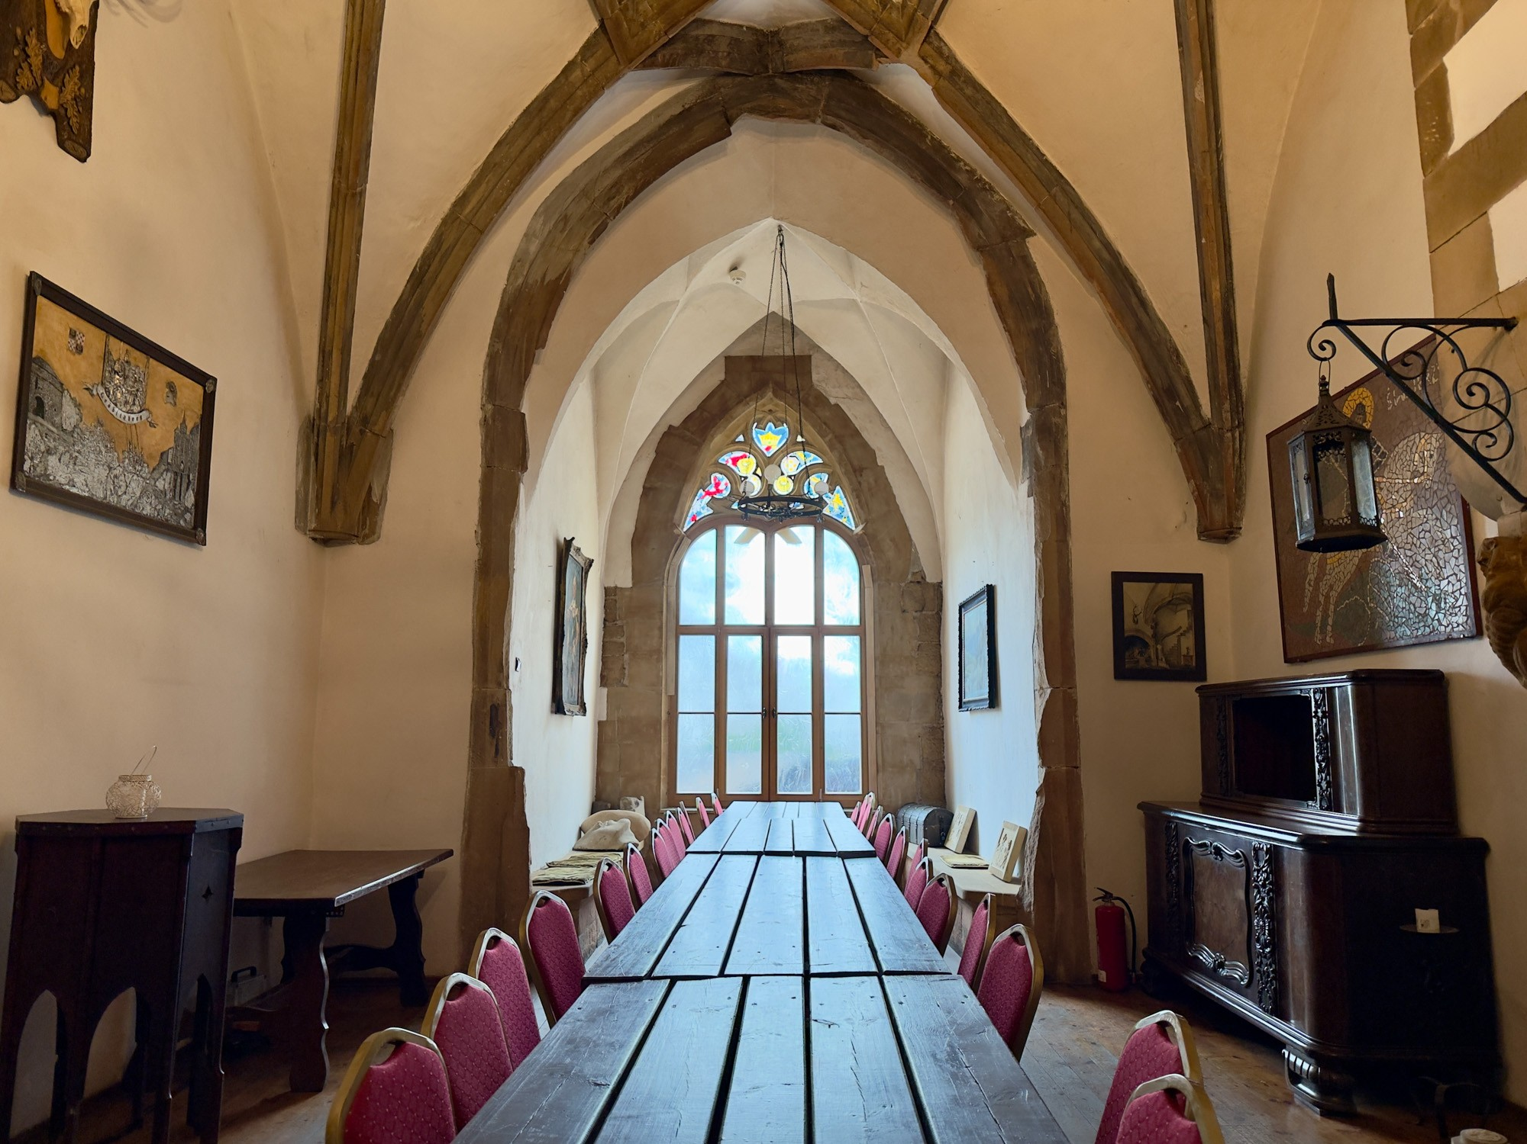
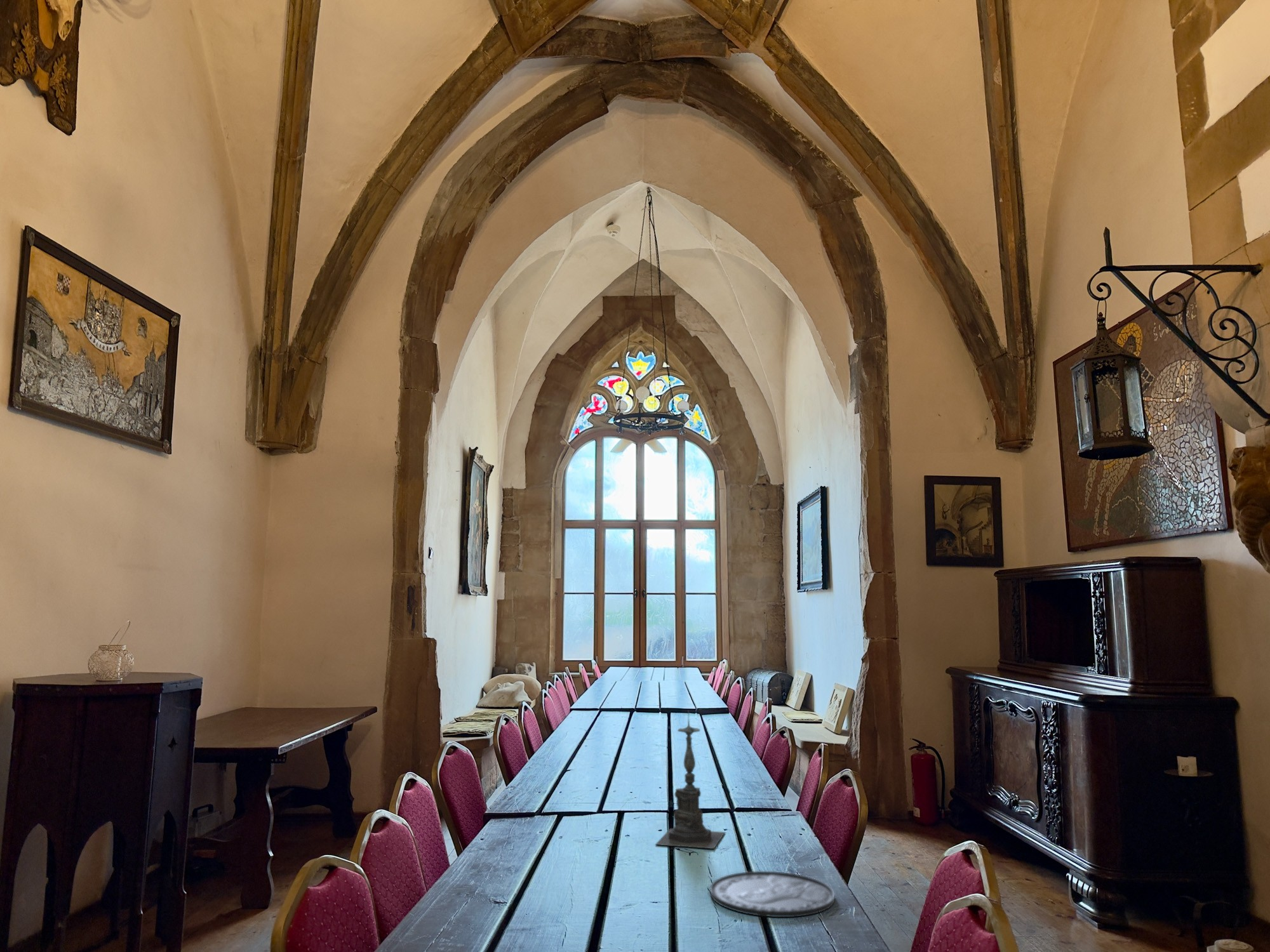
+ plate [710,871,835,918]
+ candle holder [655,710,726,850]
